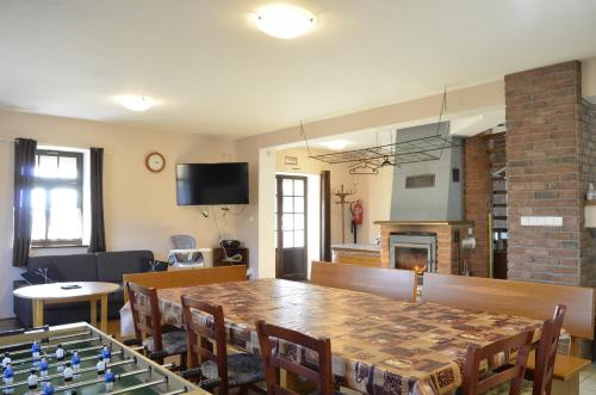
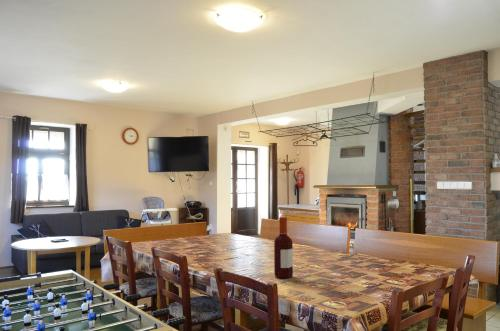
+ bottle [273,216,294,279]
